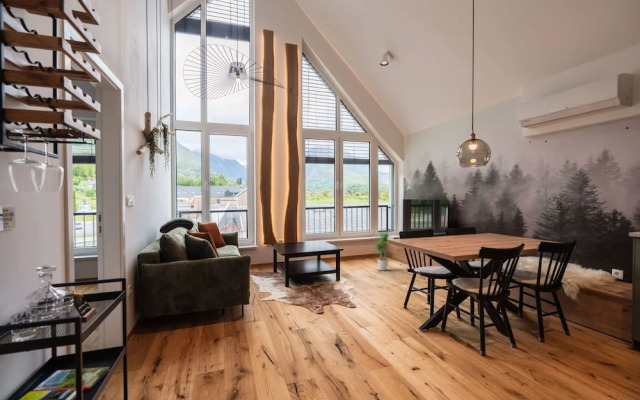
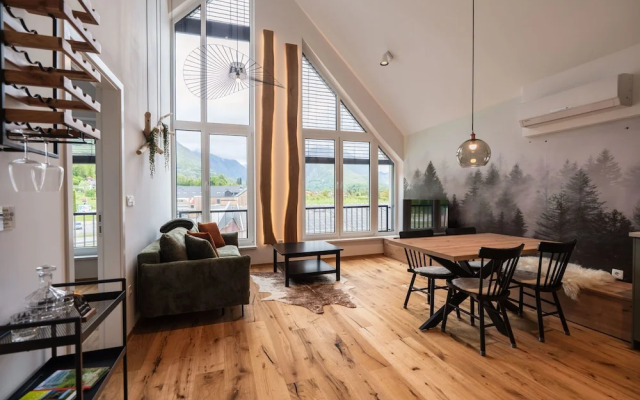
- potted plant [369,229,395,271]
